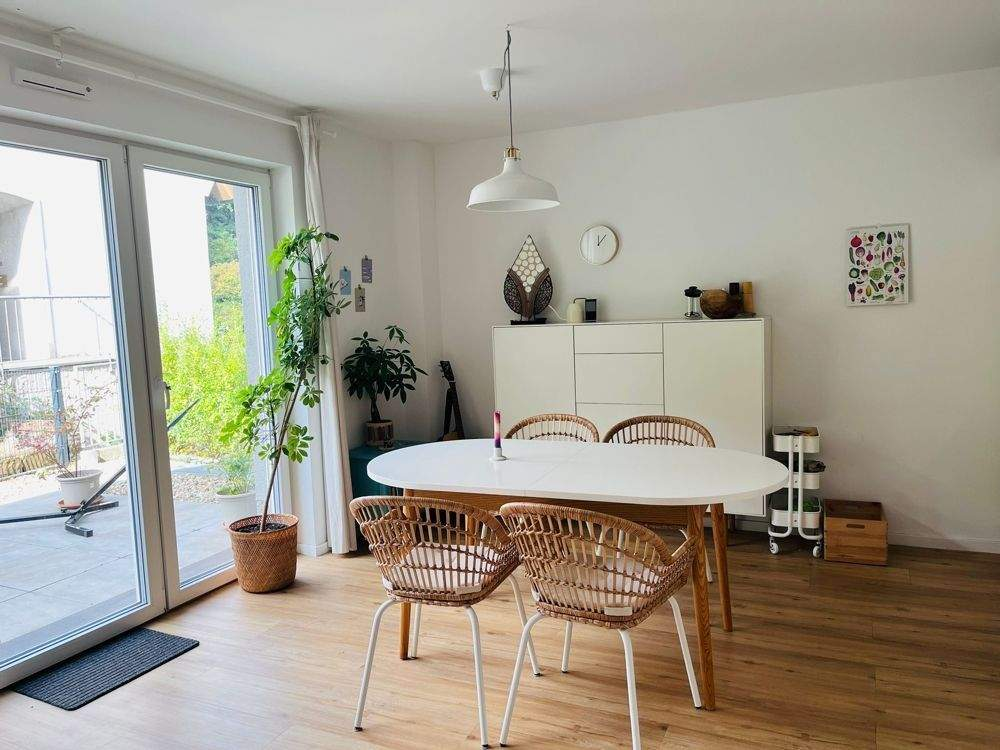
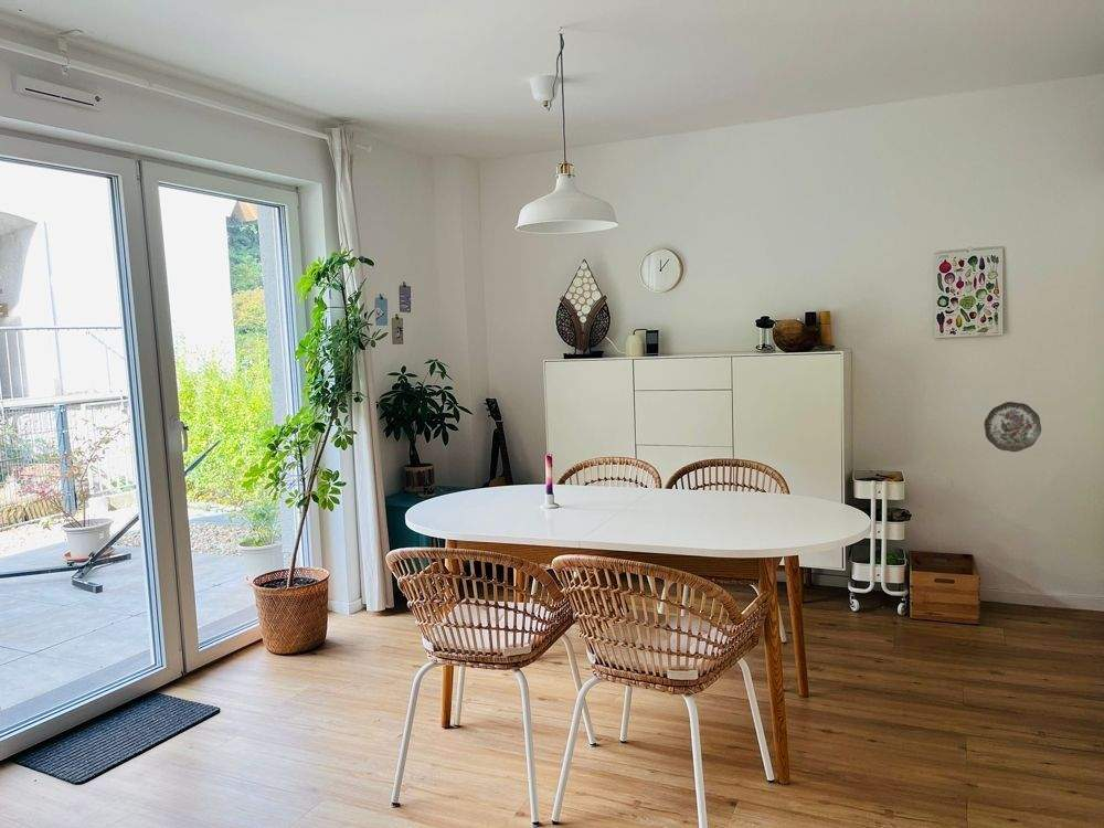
+ decorative plate [984,401,1042,453]
